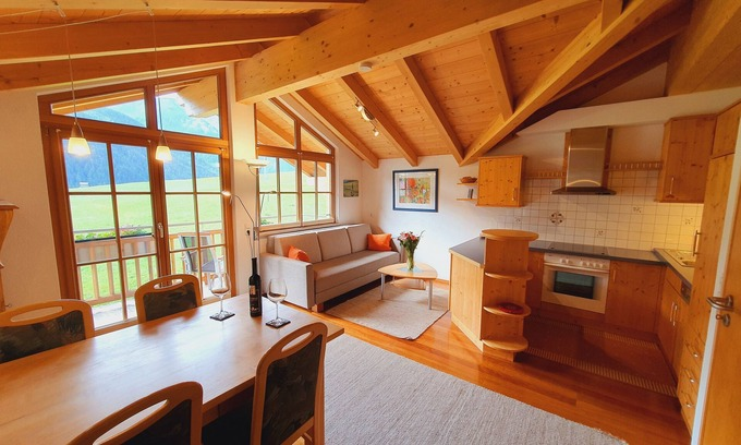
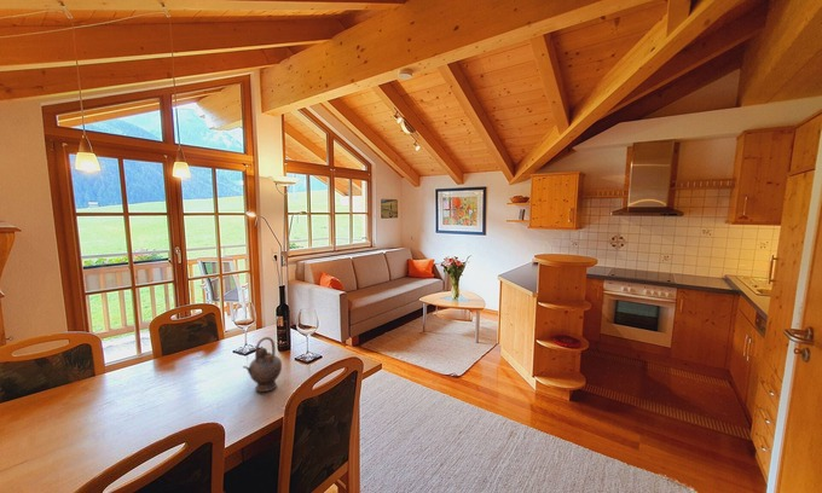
+ teapot [242,336,283,393]
